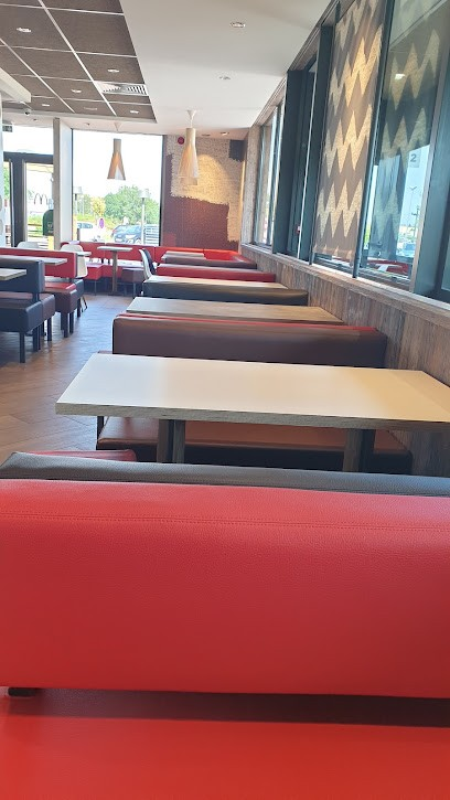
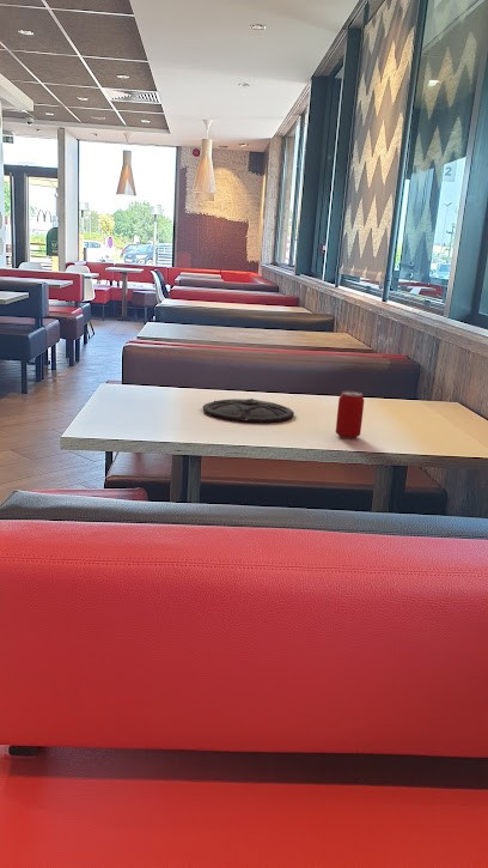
+ beverage can [335,390,365,439]
+ plate [201,397,295,425]
